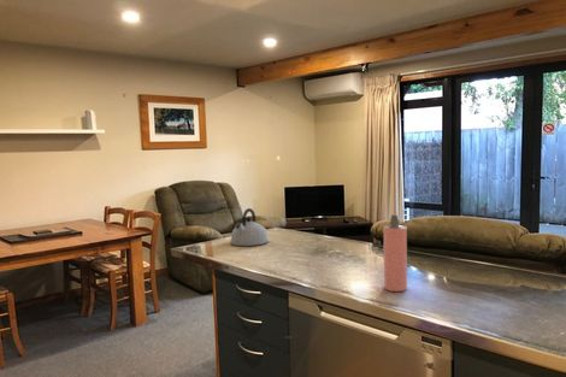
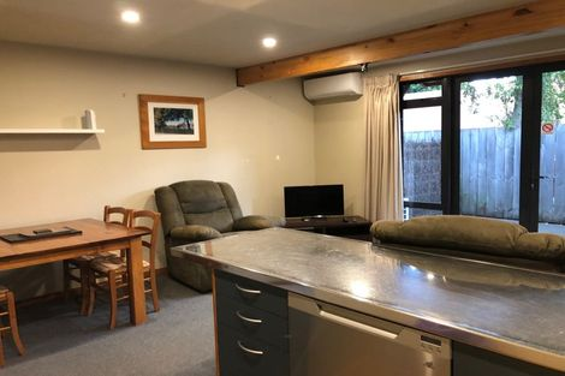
- kettle [229,207,270,247]
- spray bottle [383,213,408,293]
